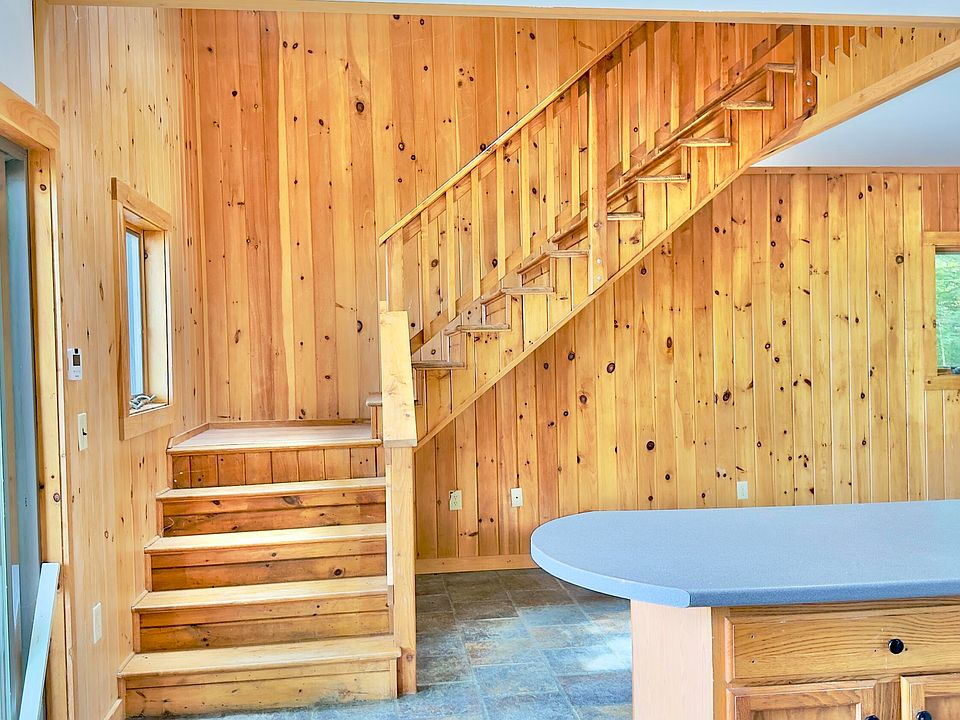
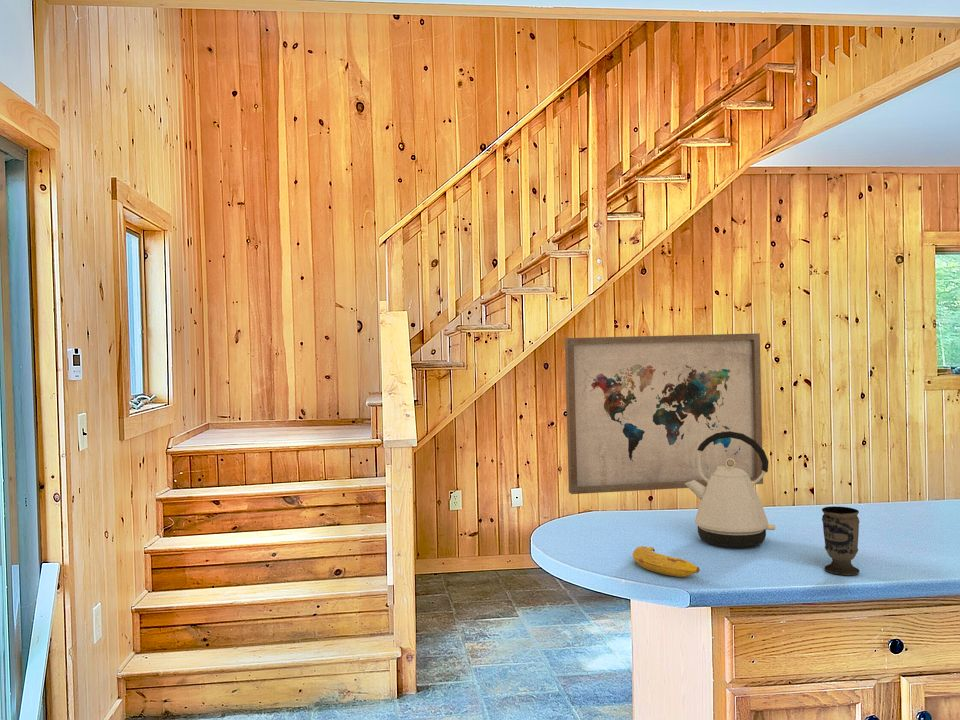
+ kettle [685,431,776,549]
+ wall art [564,332,764,495]
+ fruit [631,545,701,578]
+ cup [821,505,861,576]
